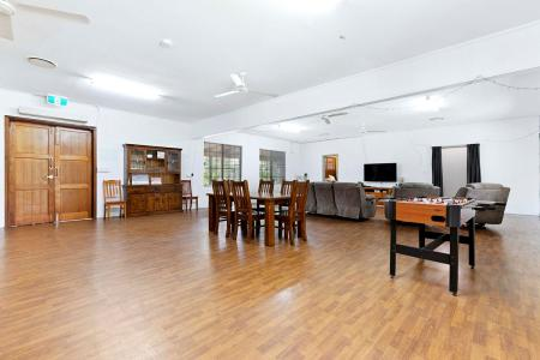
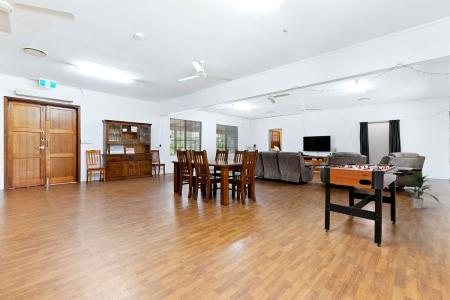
+ indoor plant [402,170,440,210]
